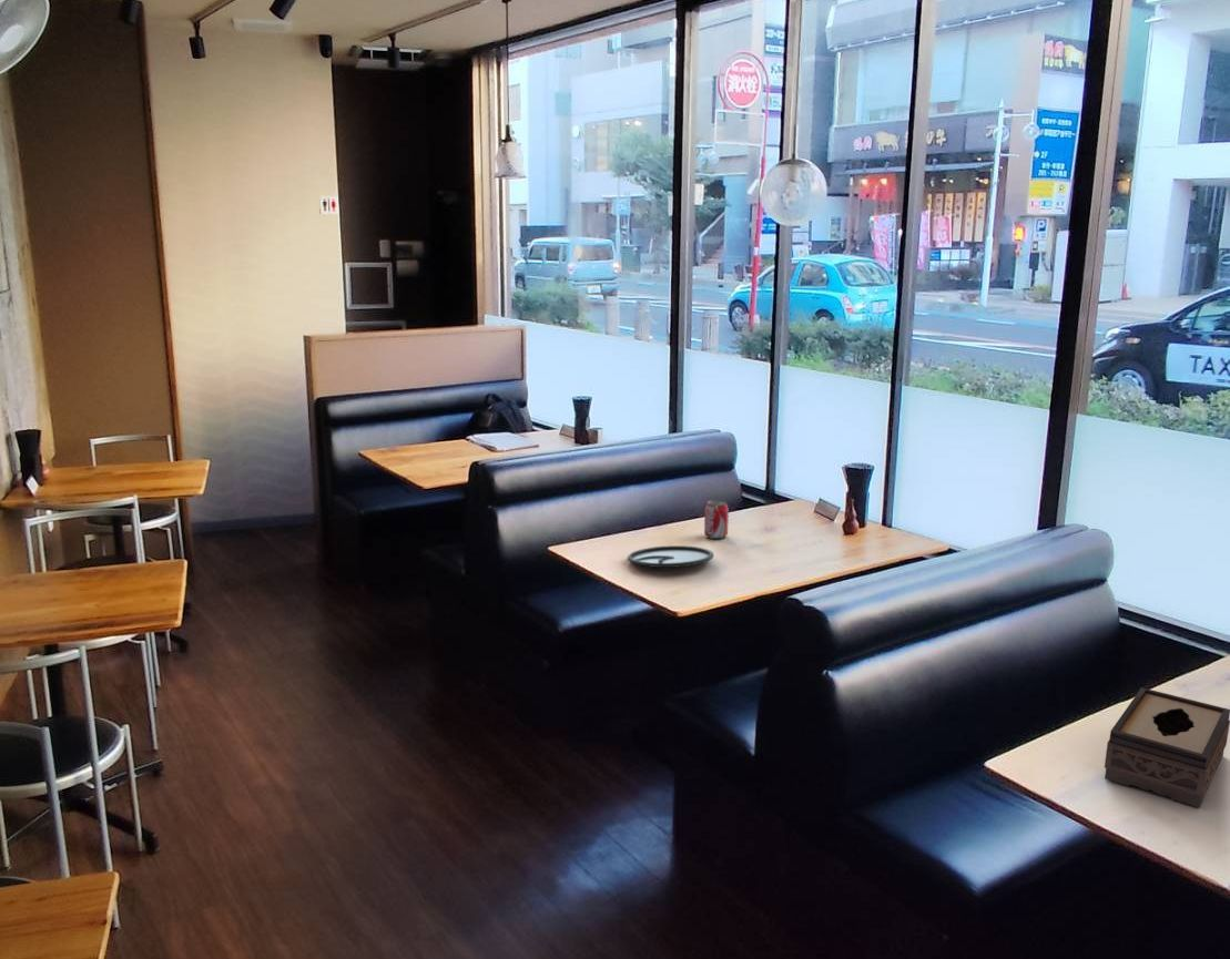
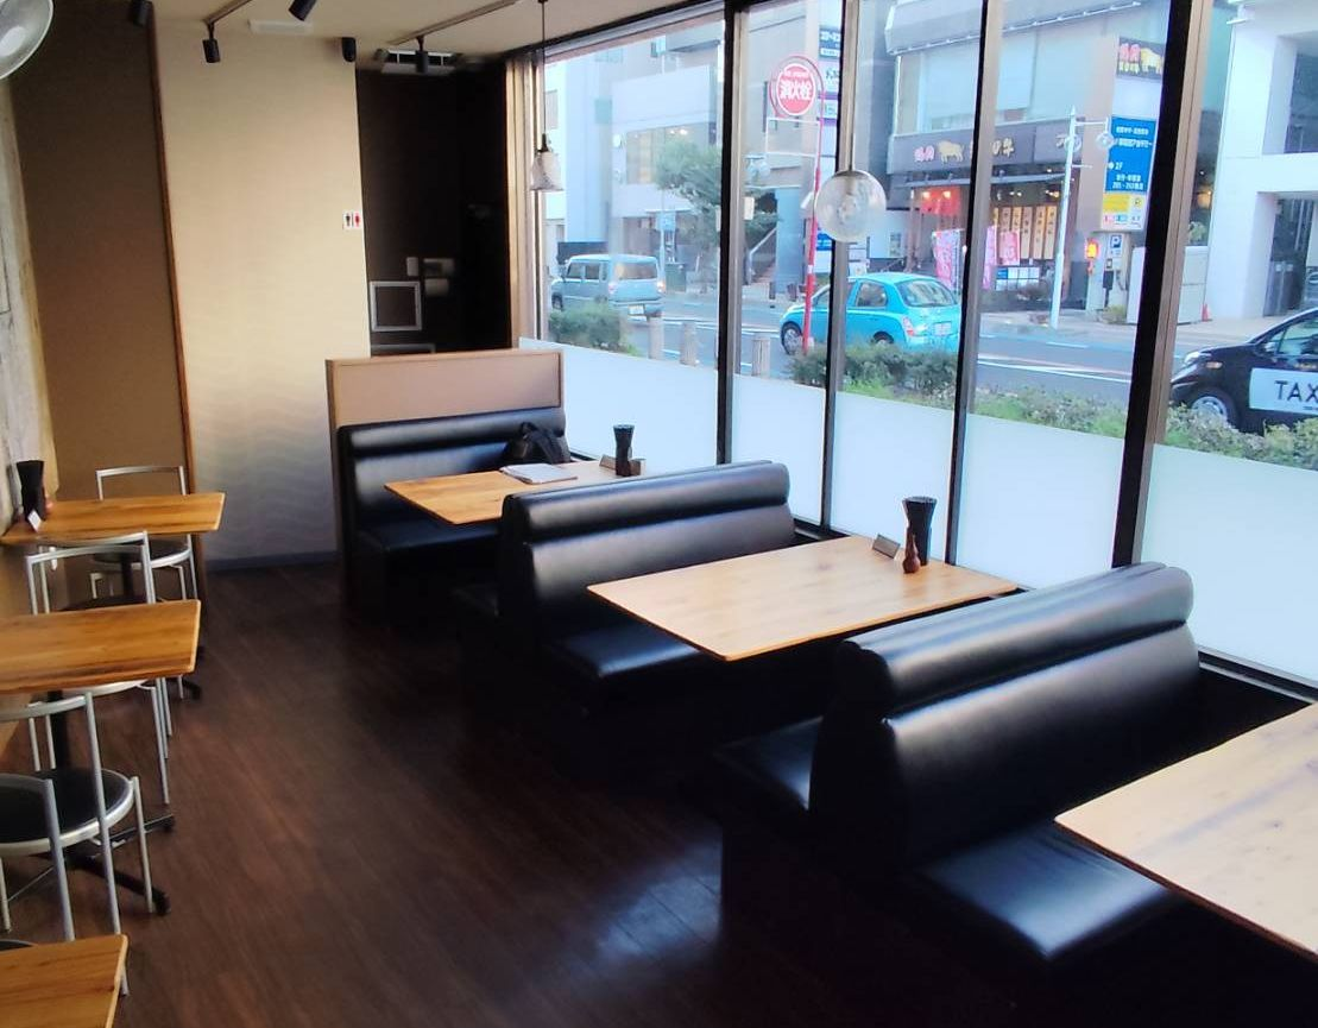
- tissue box [1104,686,1230,809]
- beverage can [703,499,730,540]
- plate [627,544,715,569]
